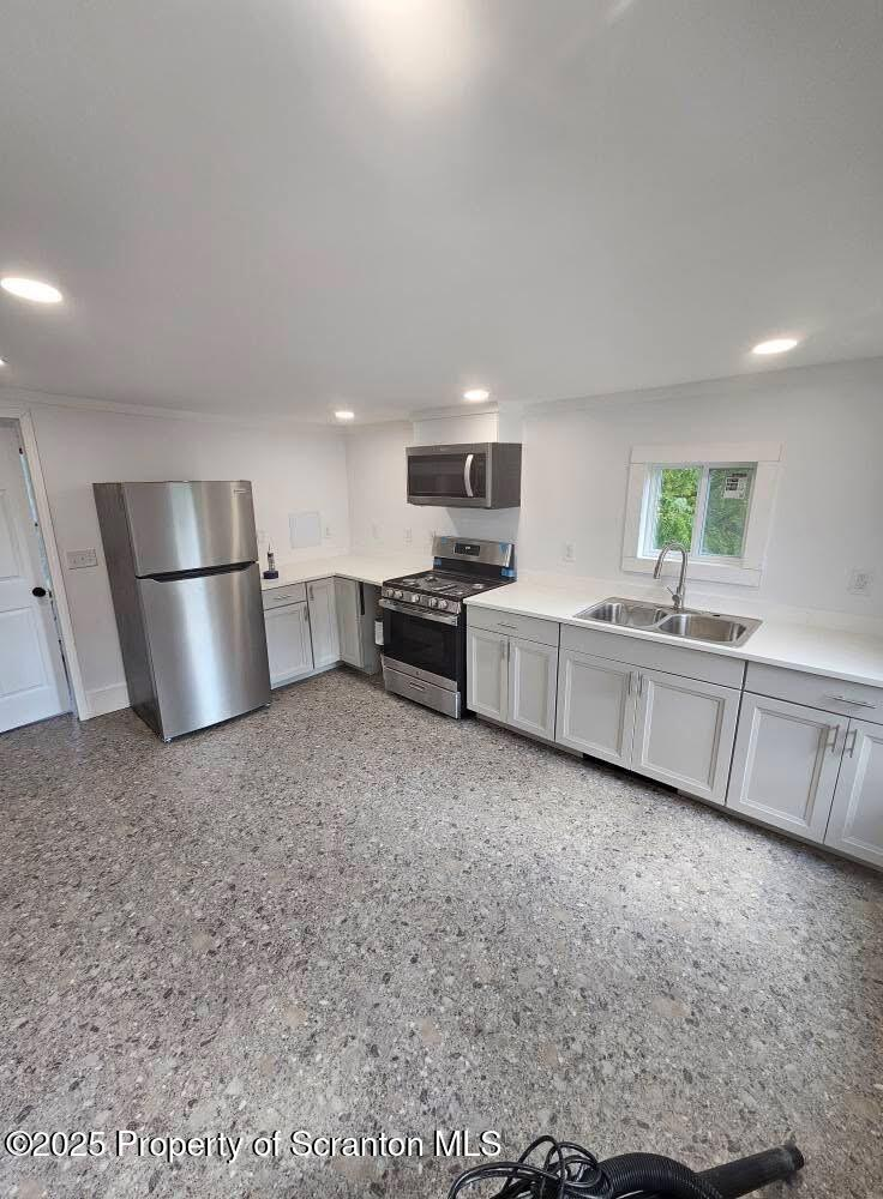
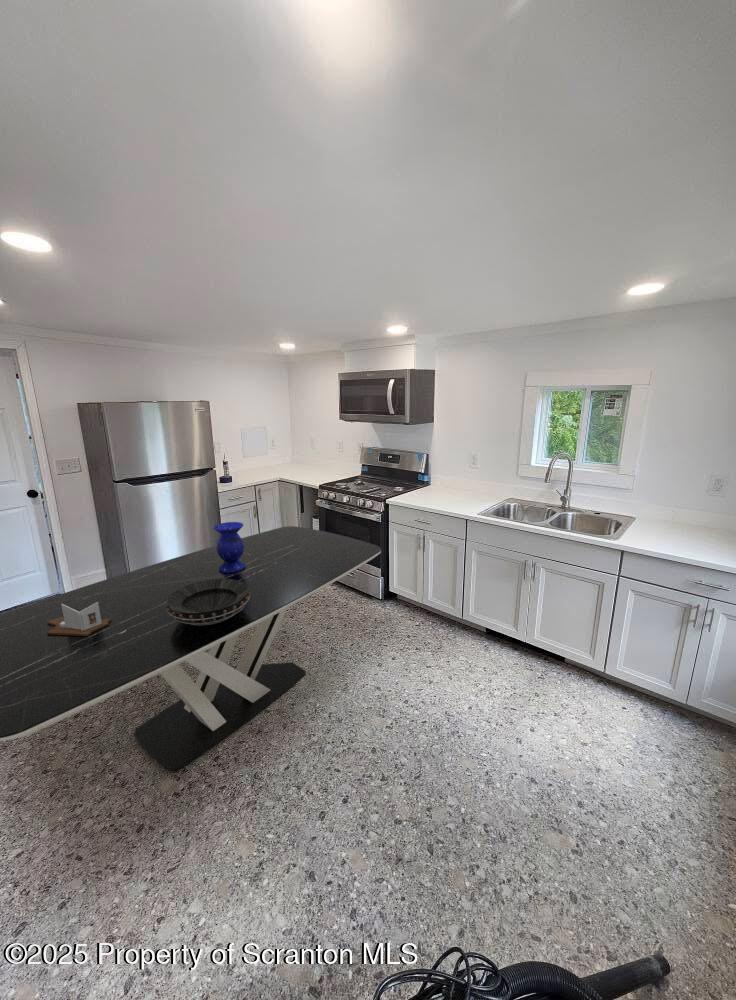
+ vase [213,521,245,573]
+ dining table [0,525,382,771]
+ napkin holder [47,602,111,636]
+ decorative bowl [165,579,251,625]
